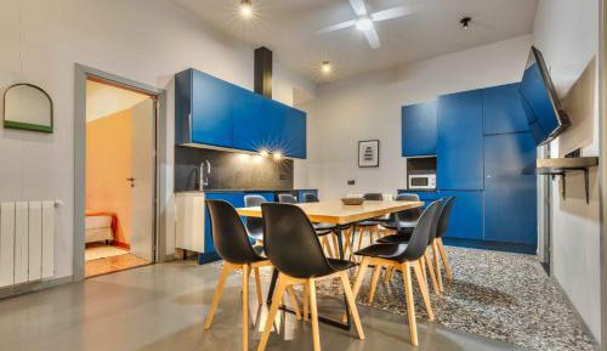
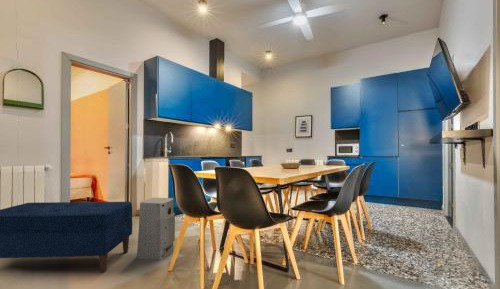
+ bench [0,201,133,274]
+ air purifier [136,197,176,261]
